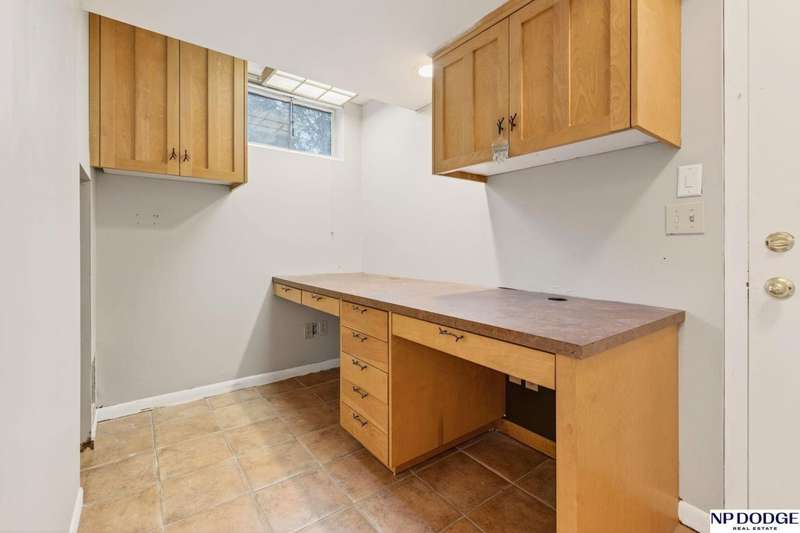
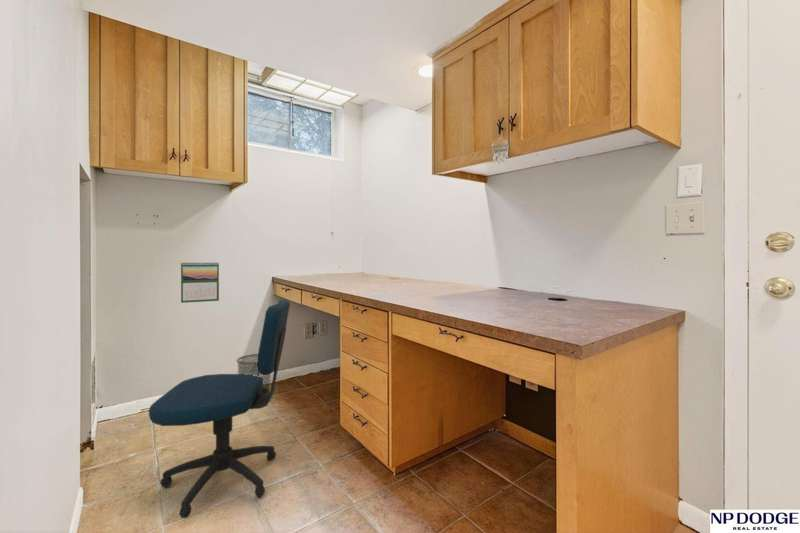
+ office chair [148,298,291,519]
+ calendar [180,260,220,304]
+ waste bin [236,353,272,394]
